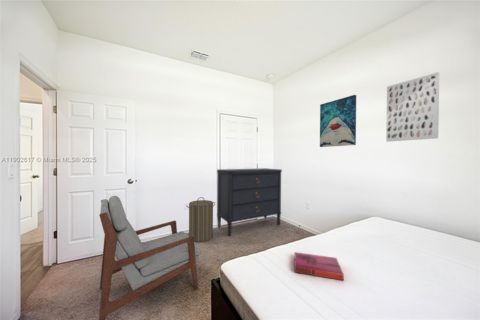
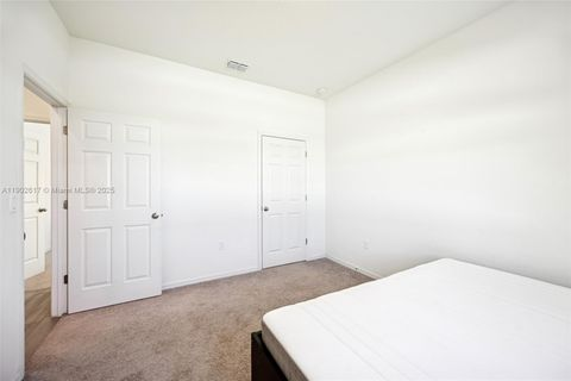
- wall art [319,94,357,148]
- hardback book [294,251,345,282]
- dresser [216,167,283,237]
- laundry hamper [186,196,216,243]
- wall art [385,71,440,143]
- armchair [98,195,202,320]
